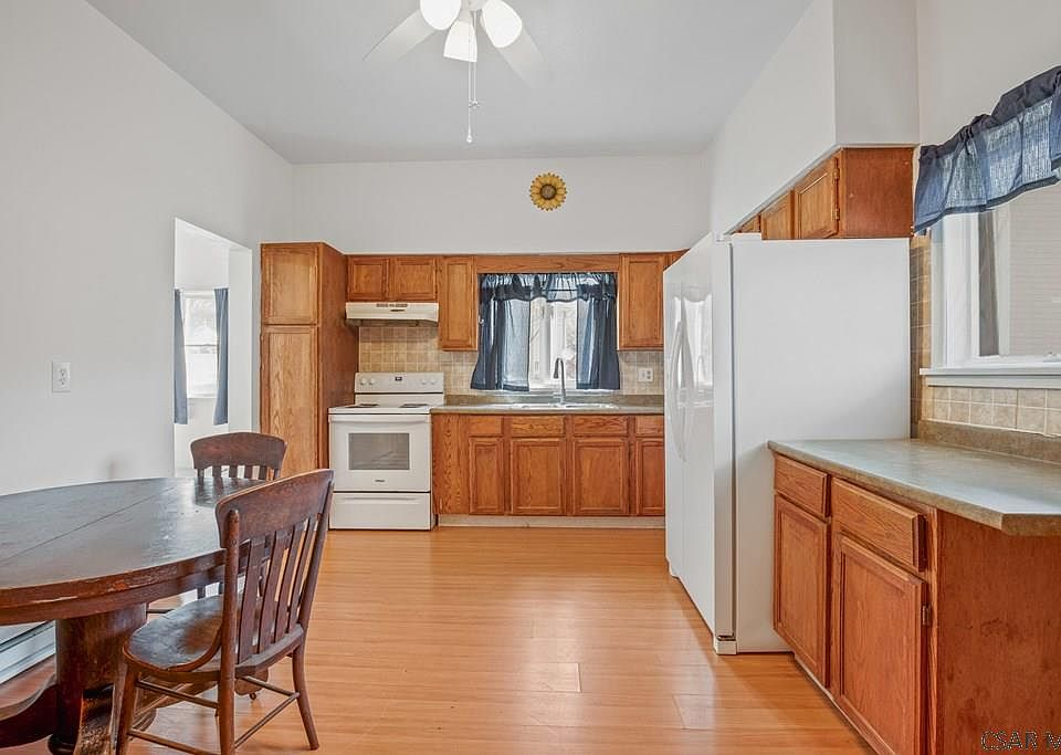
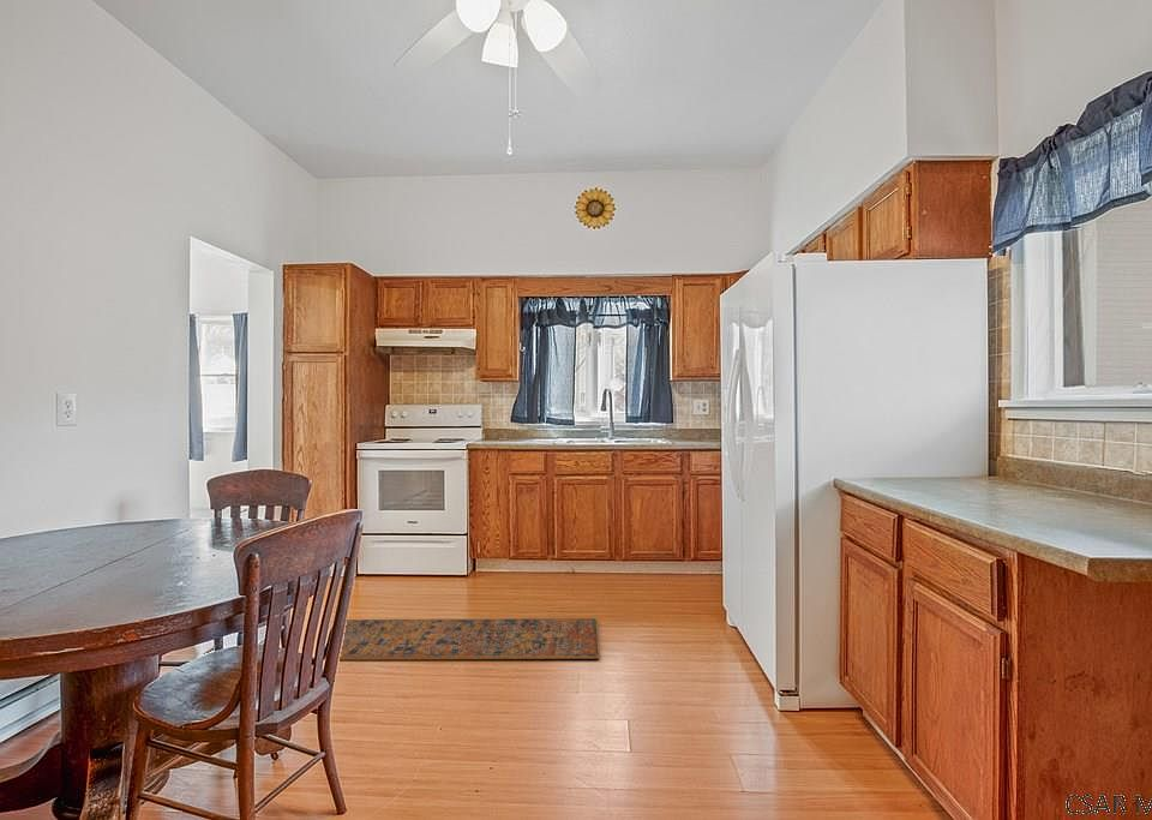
+ rug [202,617,601,662]
